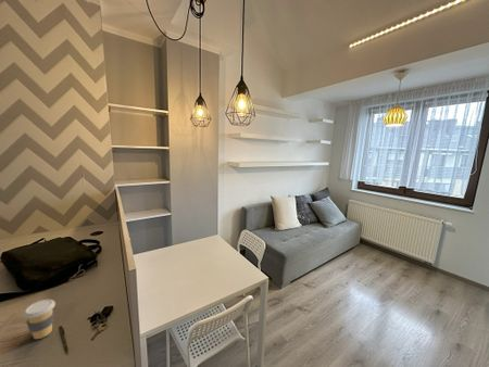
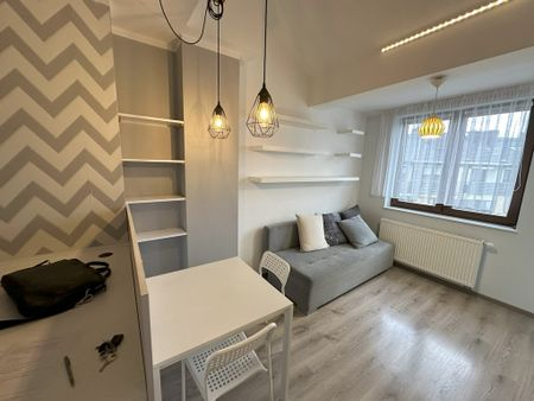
- coffee cup [22,299,57,340]
